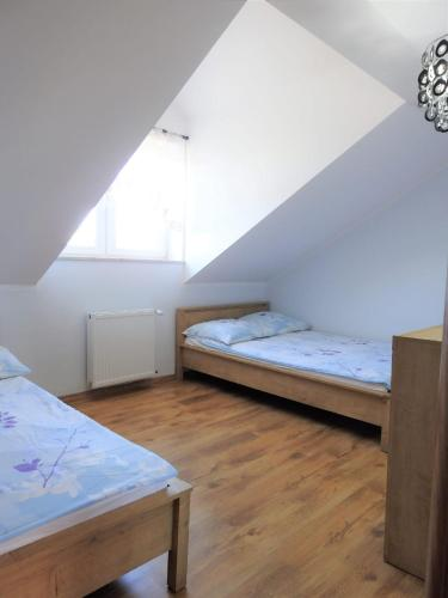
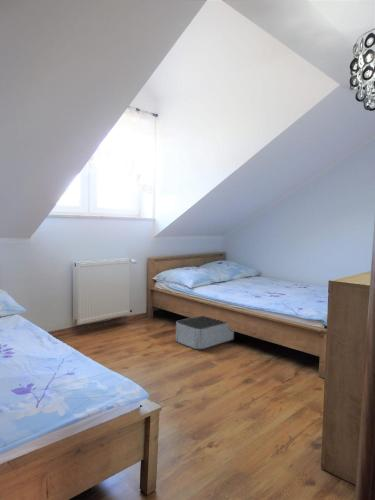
+ storage bin [175,315,235,350]
